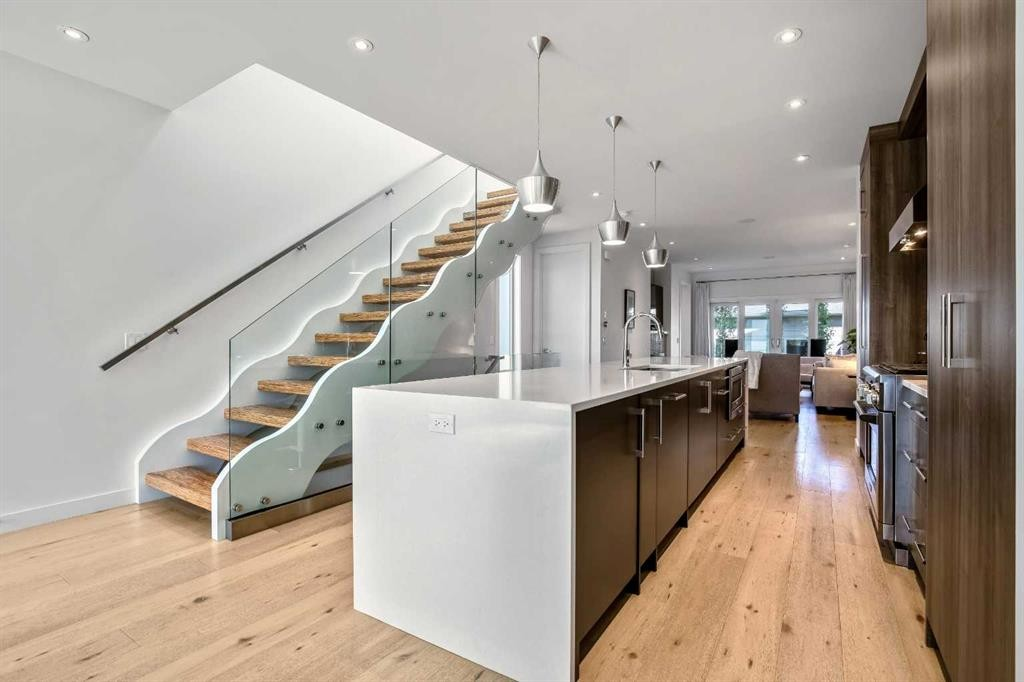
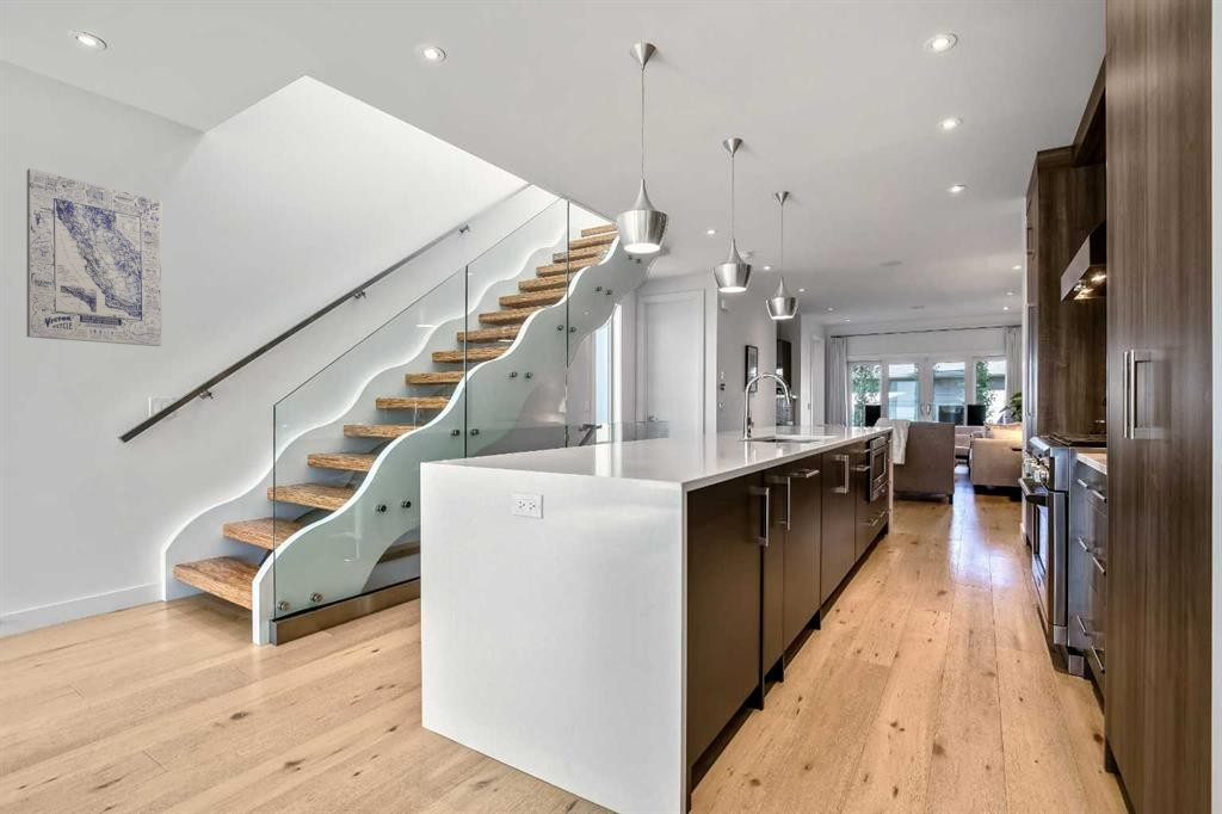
+ wall art [26,167,162,347]
